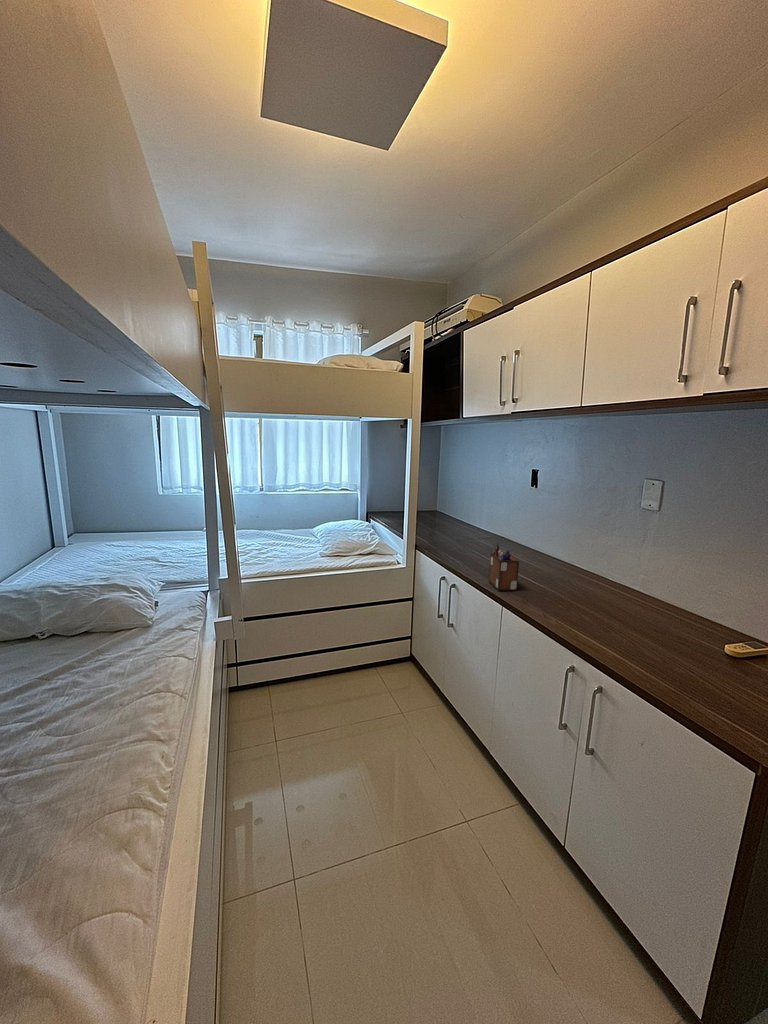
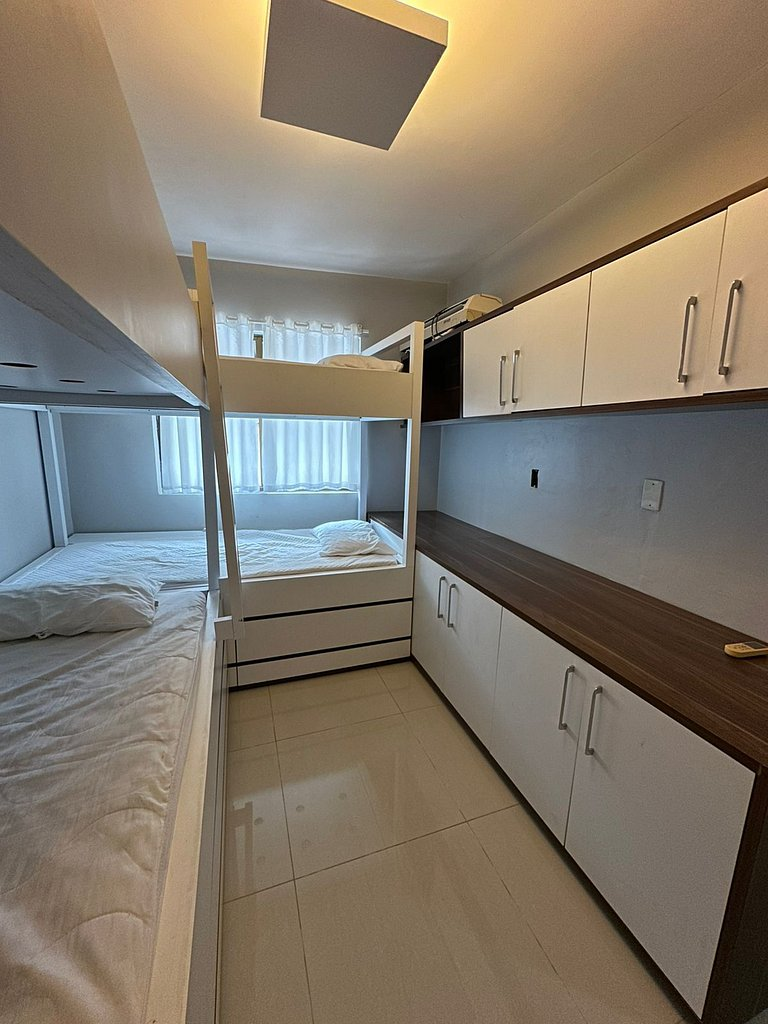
- desk organizer [488,542,520,591]
